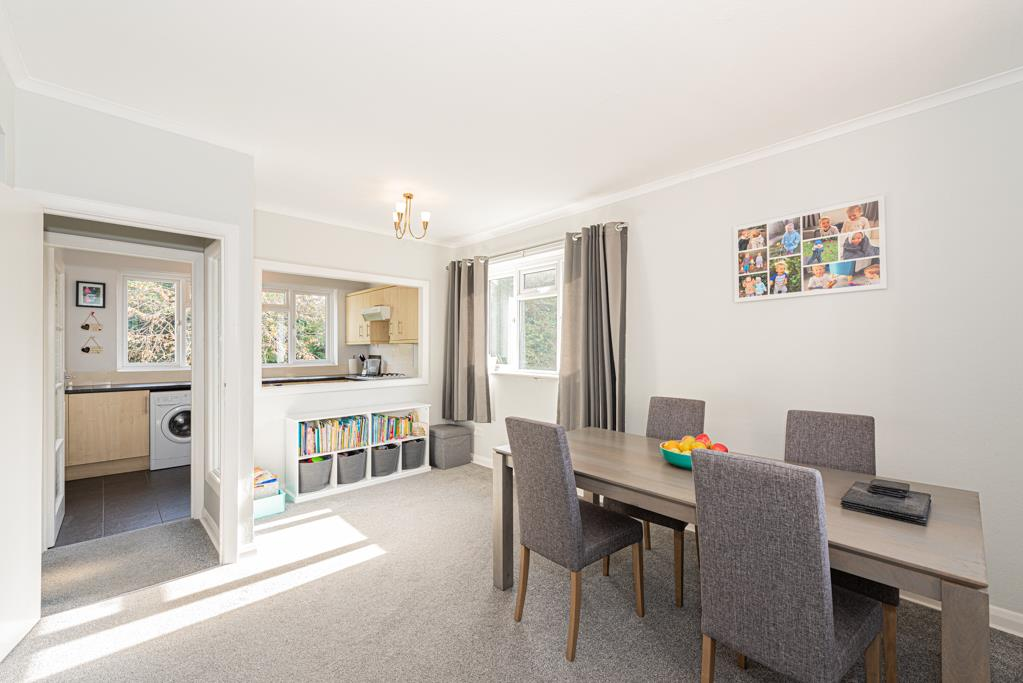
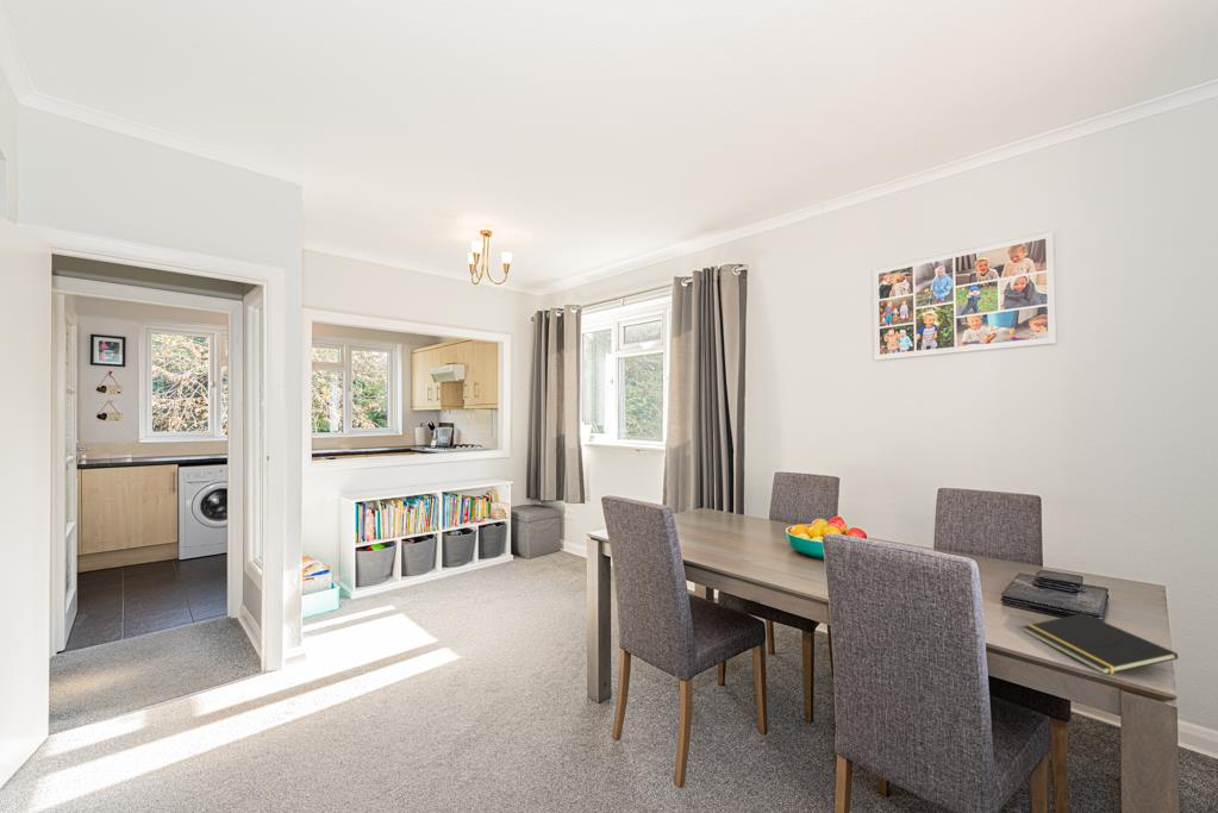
+ notepad [1022,612,1179,676]
